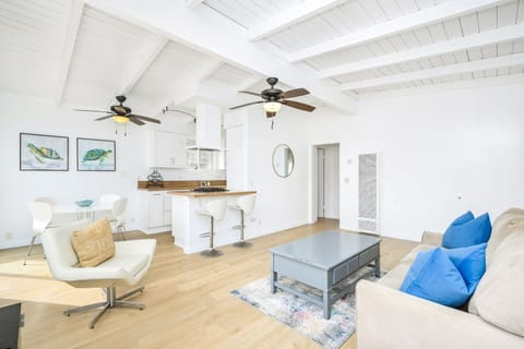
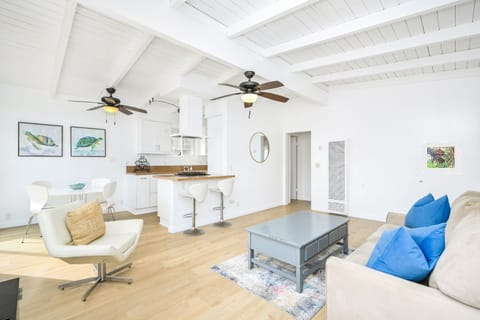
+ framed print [420,140,463,174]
